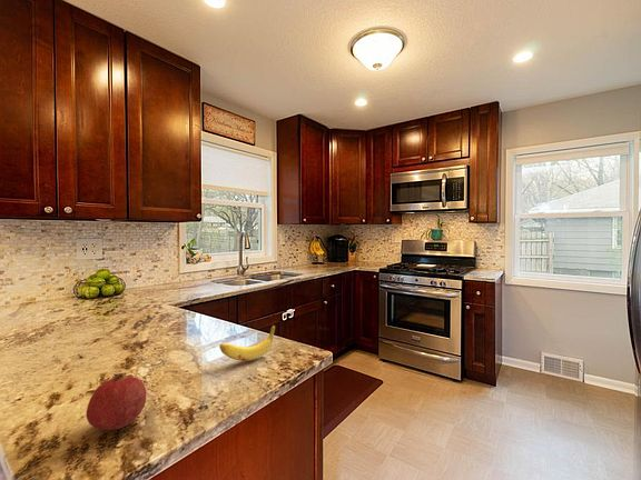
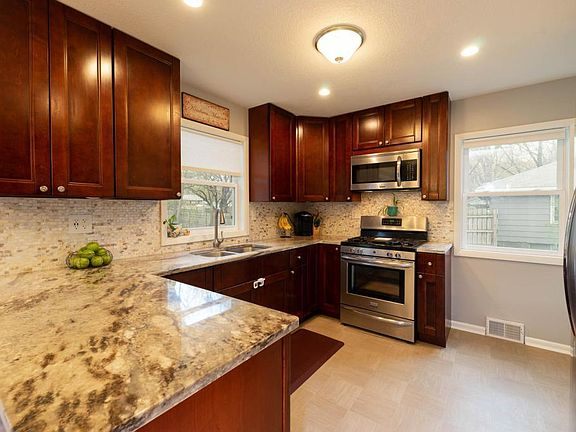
- fruit [86,372,147,431]
- banana [218,324,276,362]
